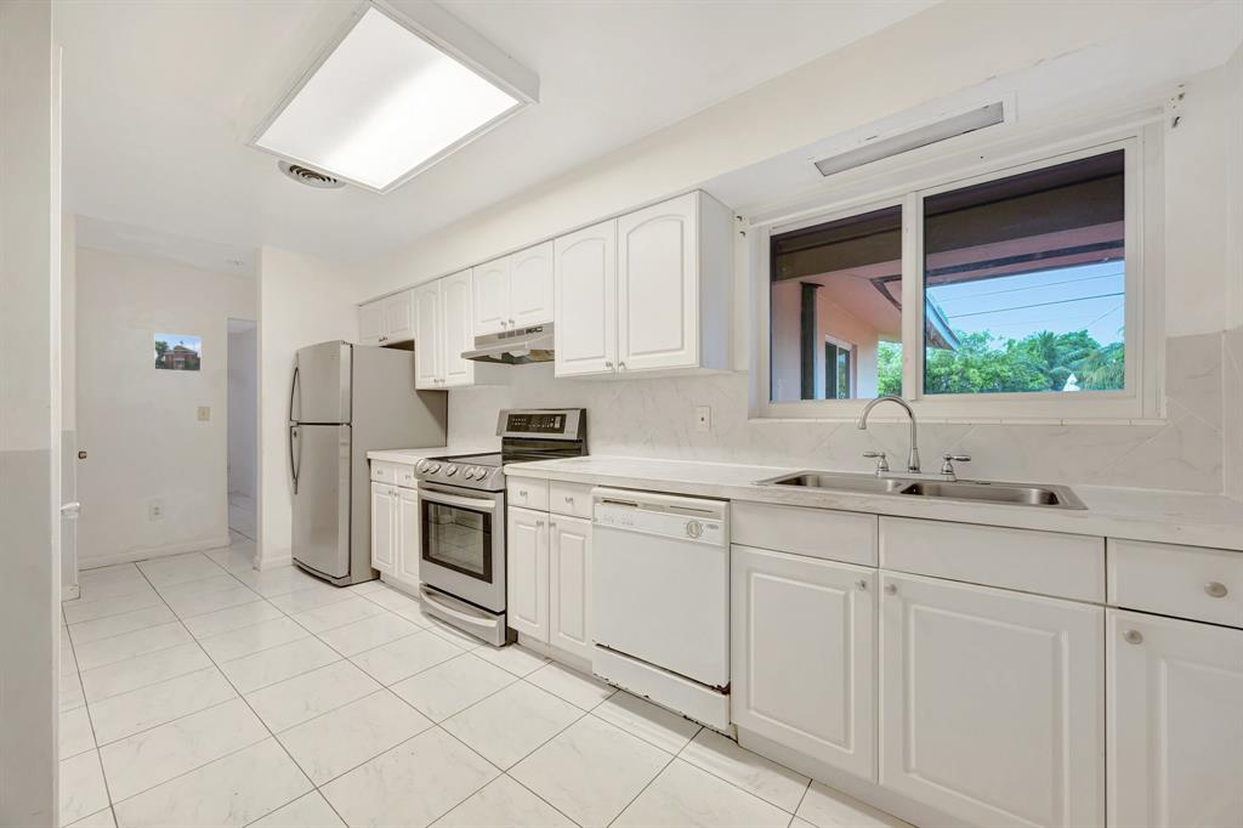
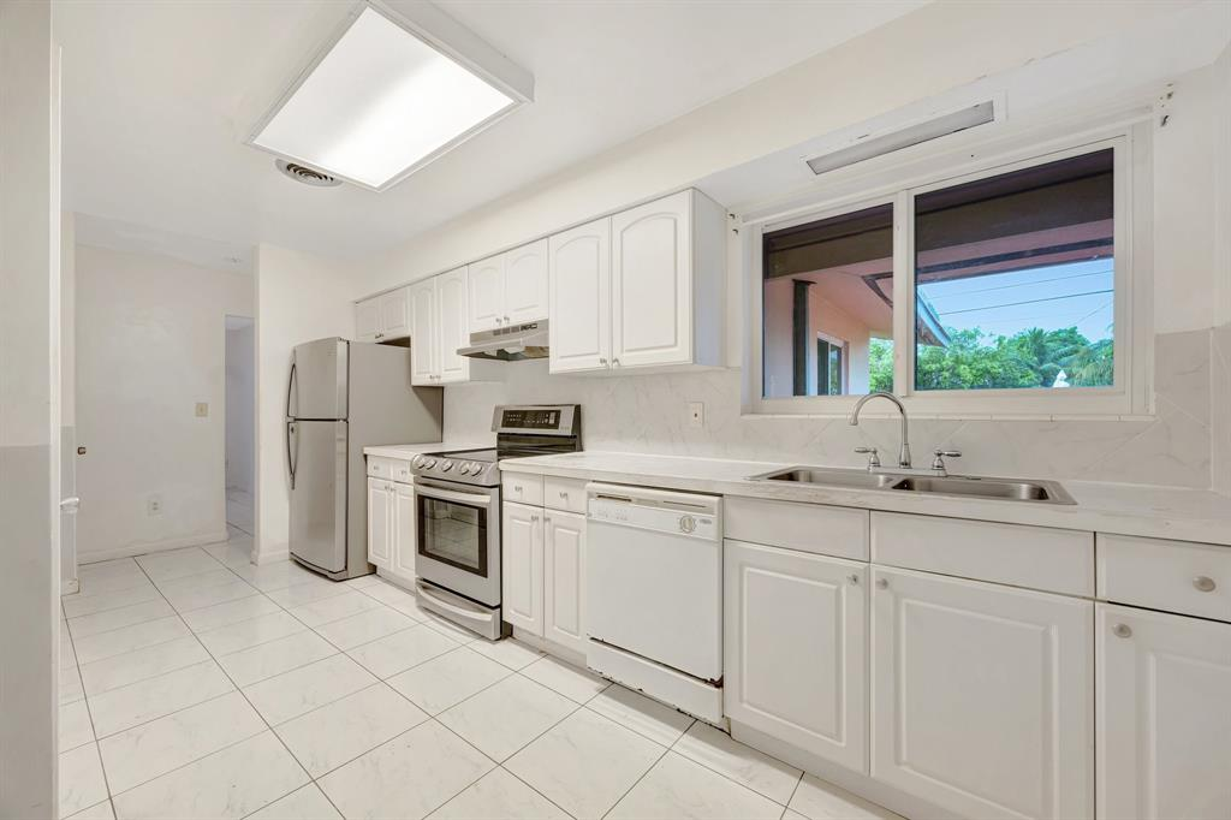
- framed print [152,331,203,373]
